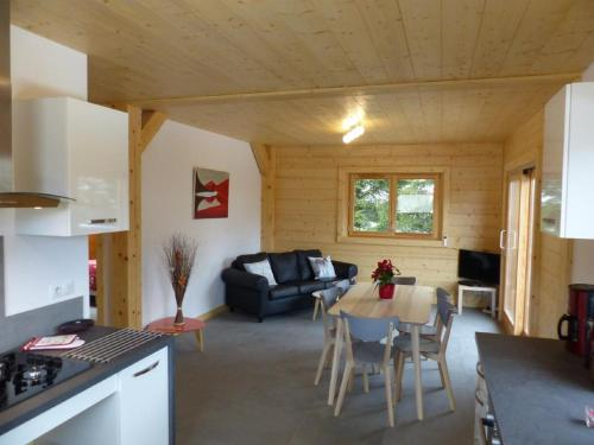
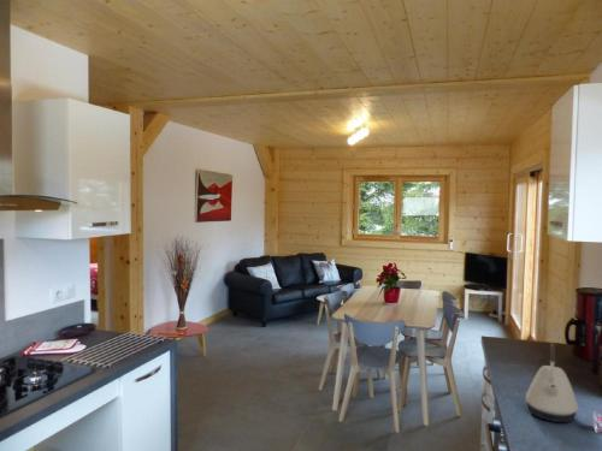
+ kettle [525,342,579,423]
